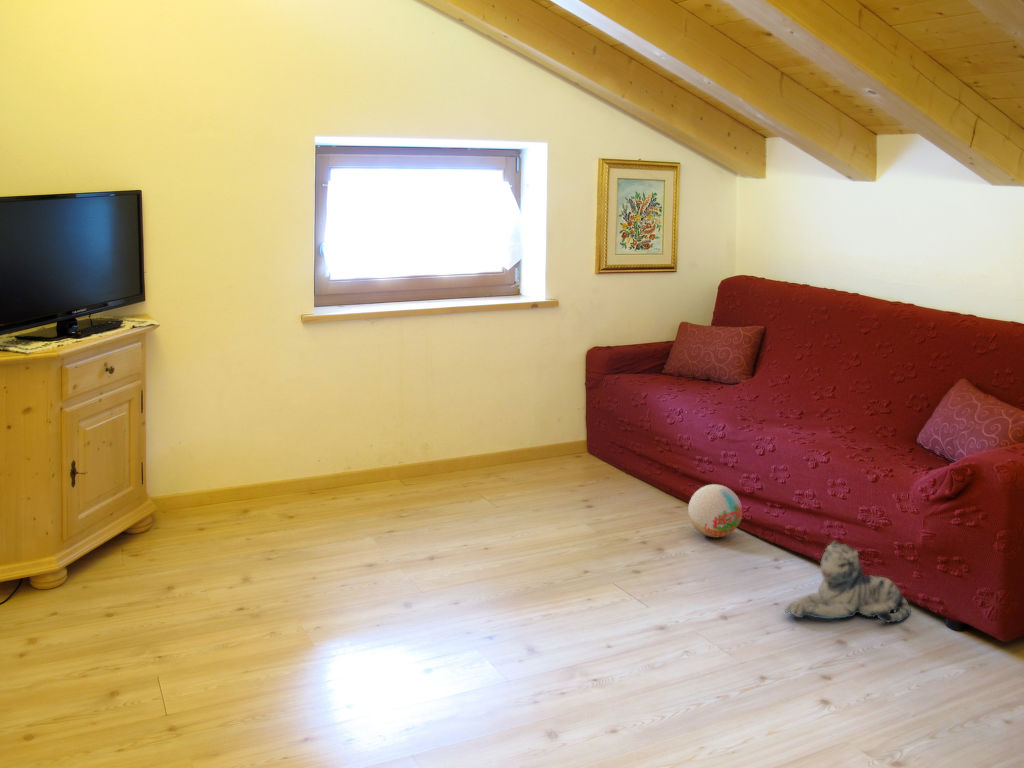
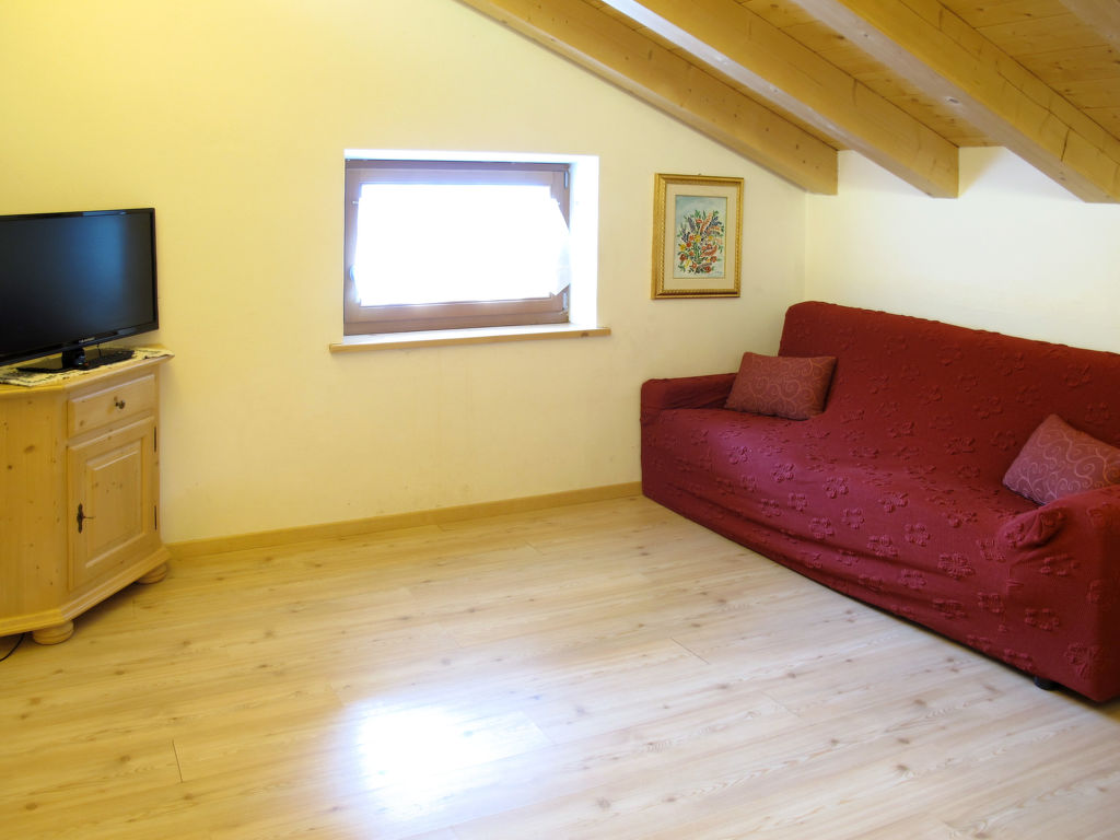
- ball [687,483,743,539]
- plush toy [784,540,912,624]
